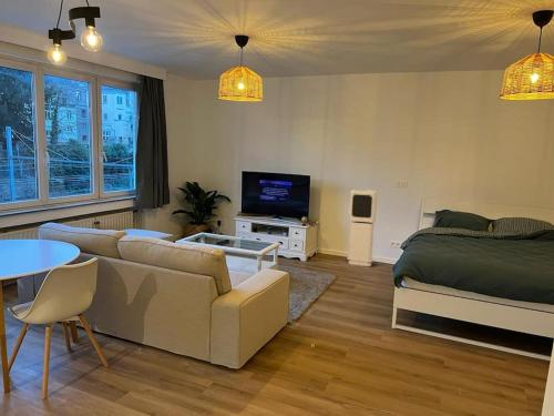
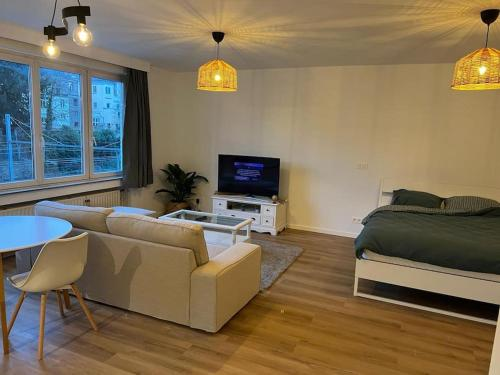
- air purifier [346,189,378,267]
